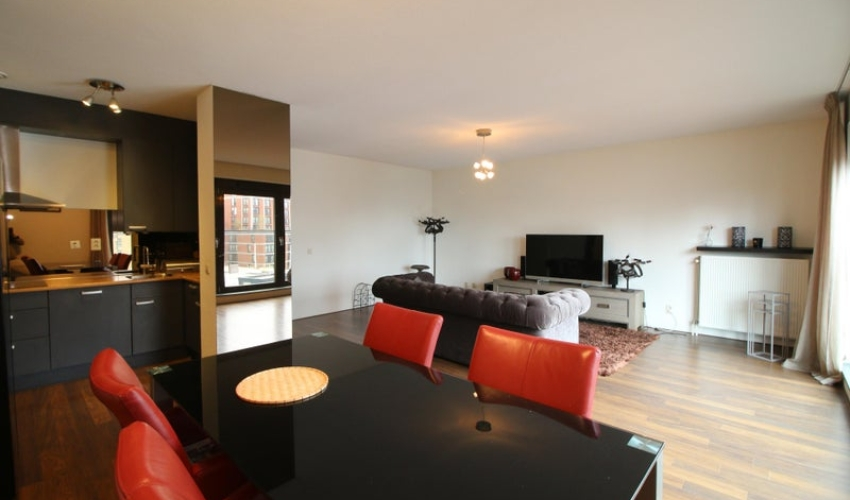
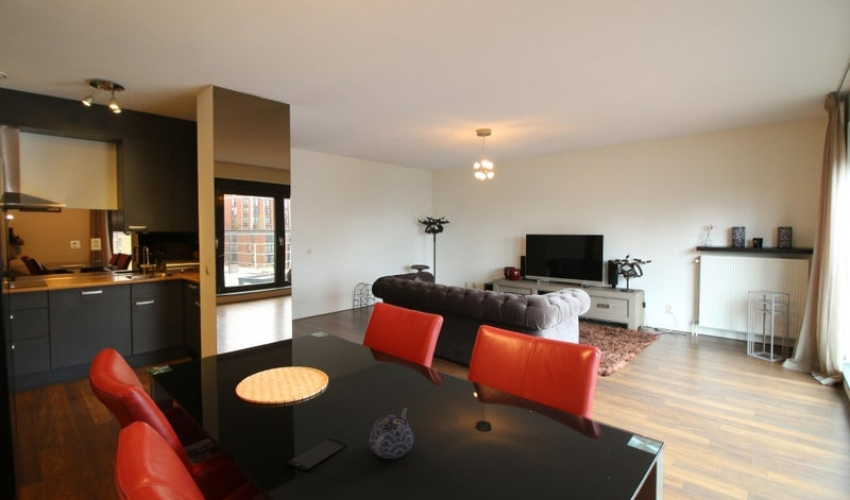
+ smartphone [287,437,347,472]
+ teapot [368,407,415,460]
